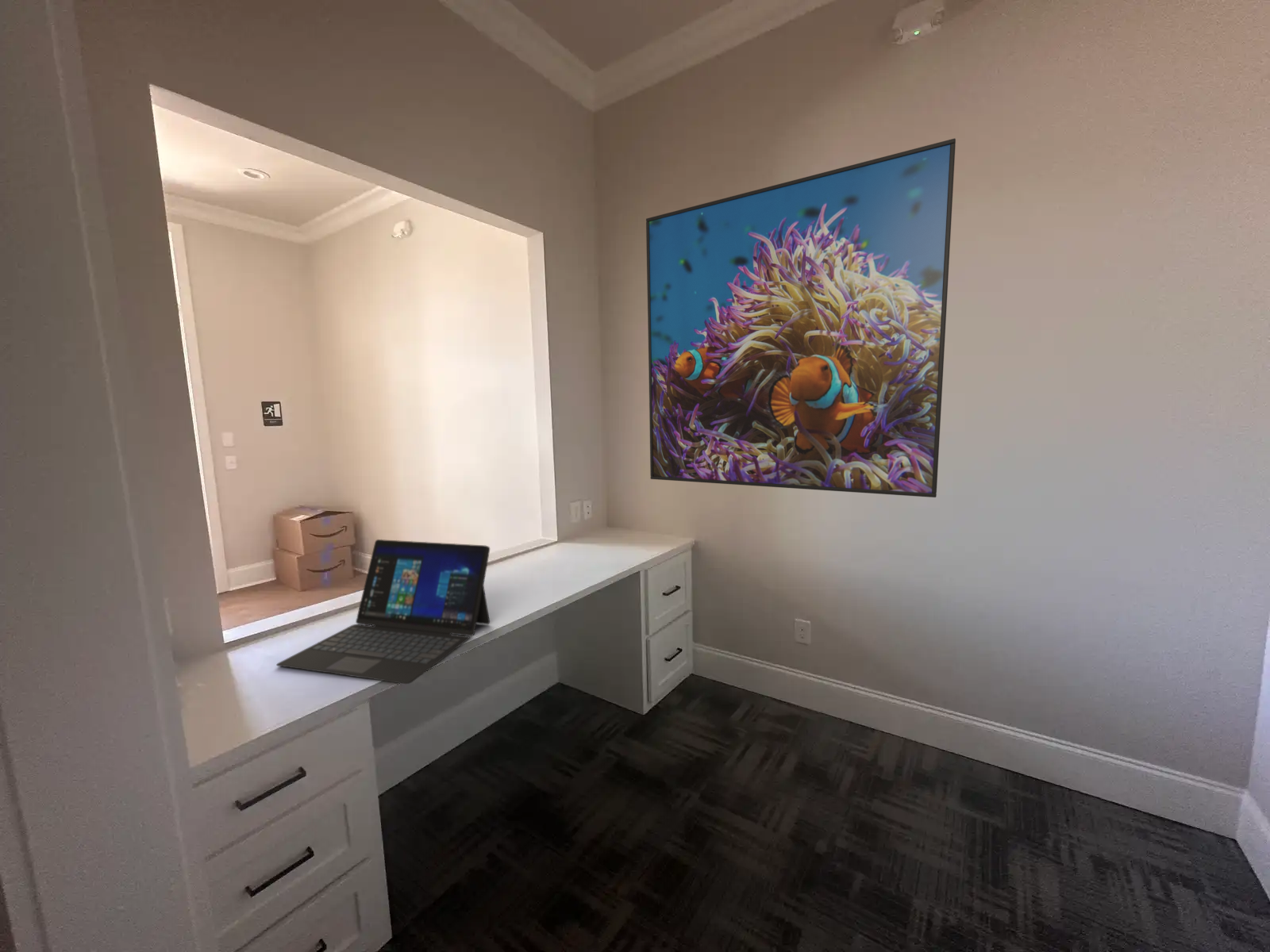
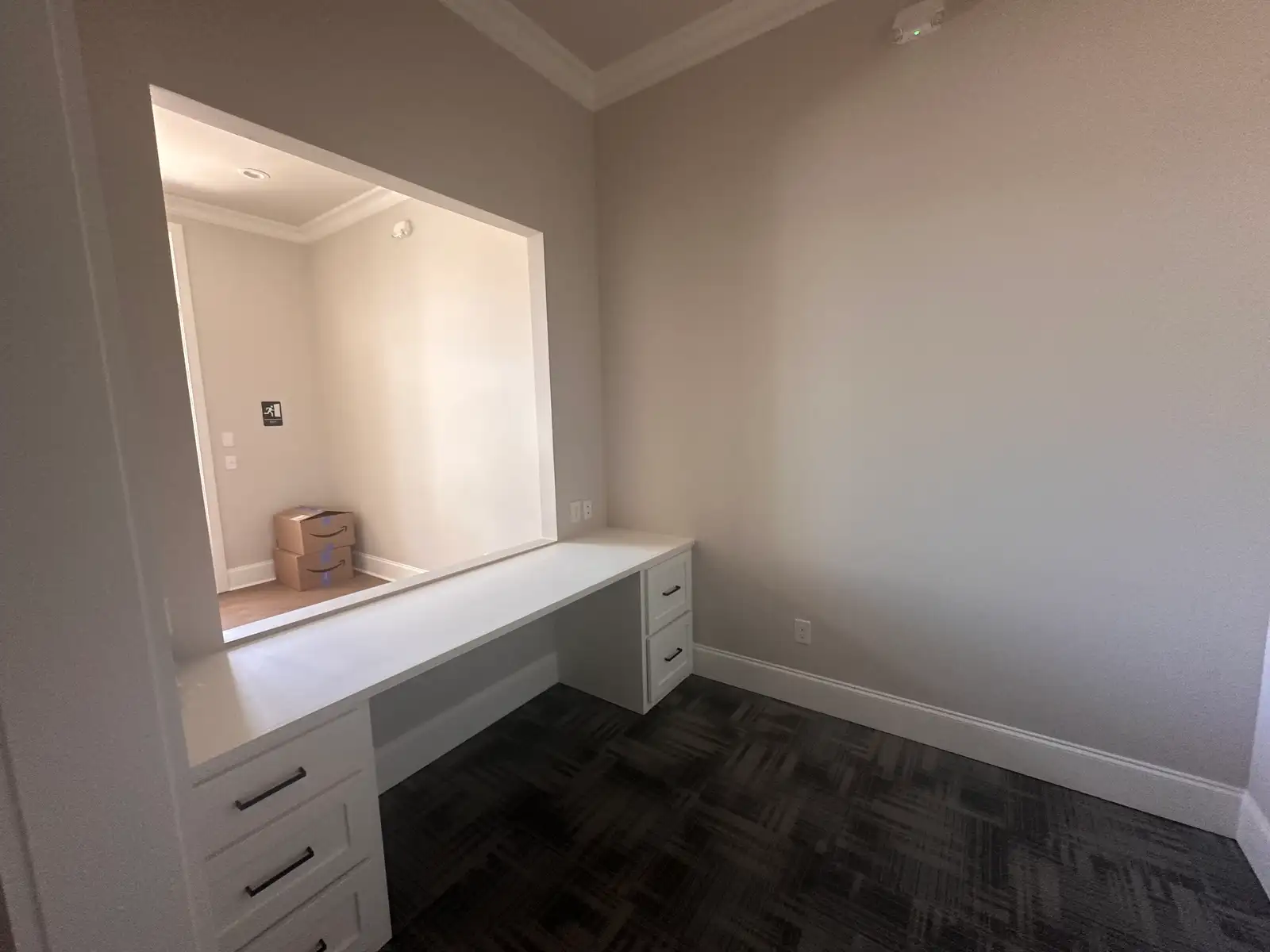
- laptop [275,539,491,685]
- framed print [645,137,956,498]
